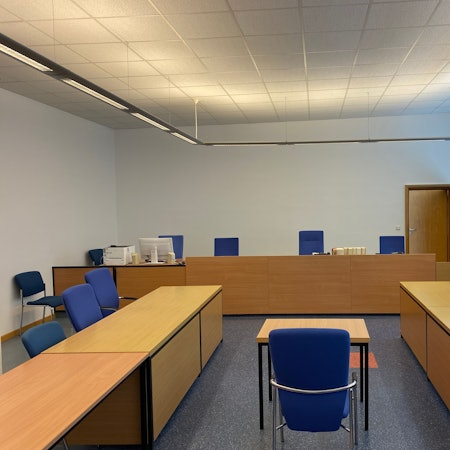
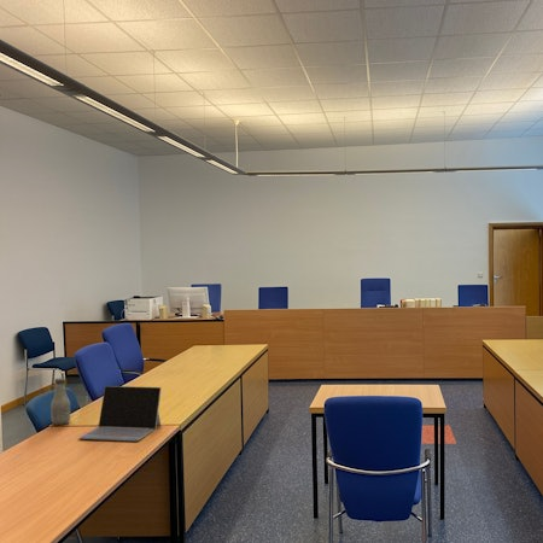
+ laptop [77,385,163,442]
+ bottle [49,376,71,426]
